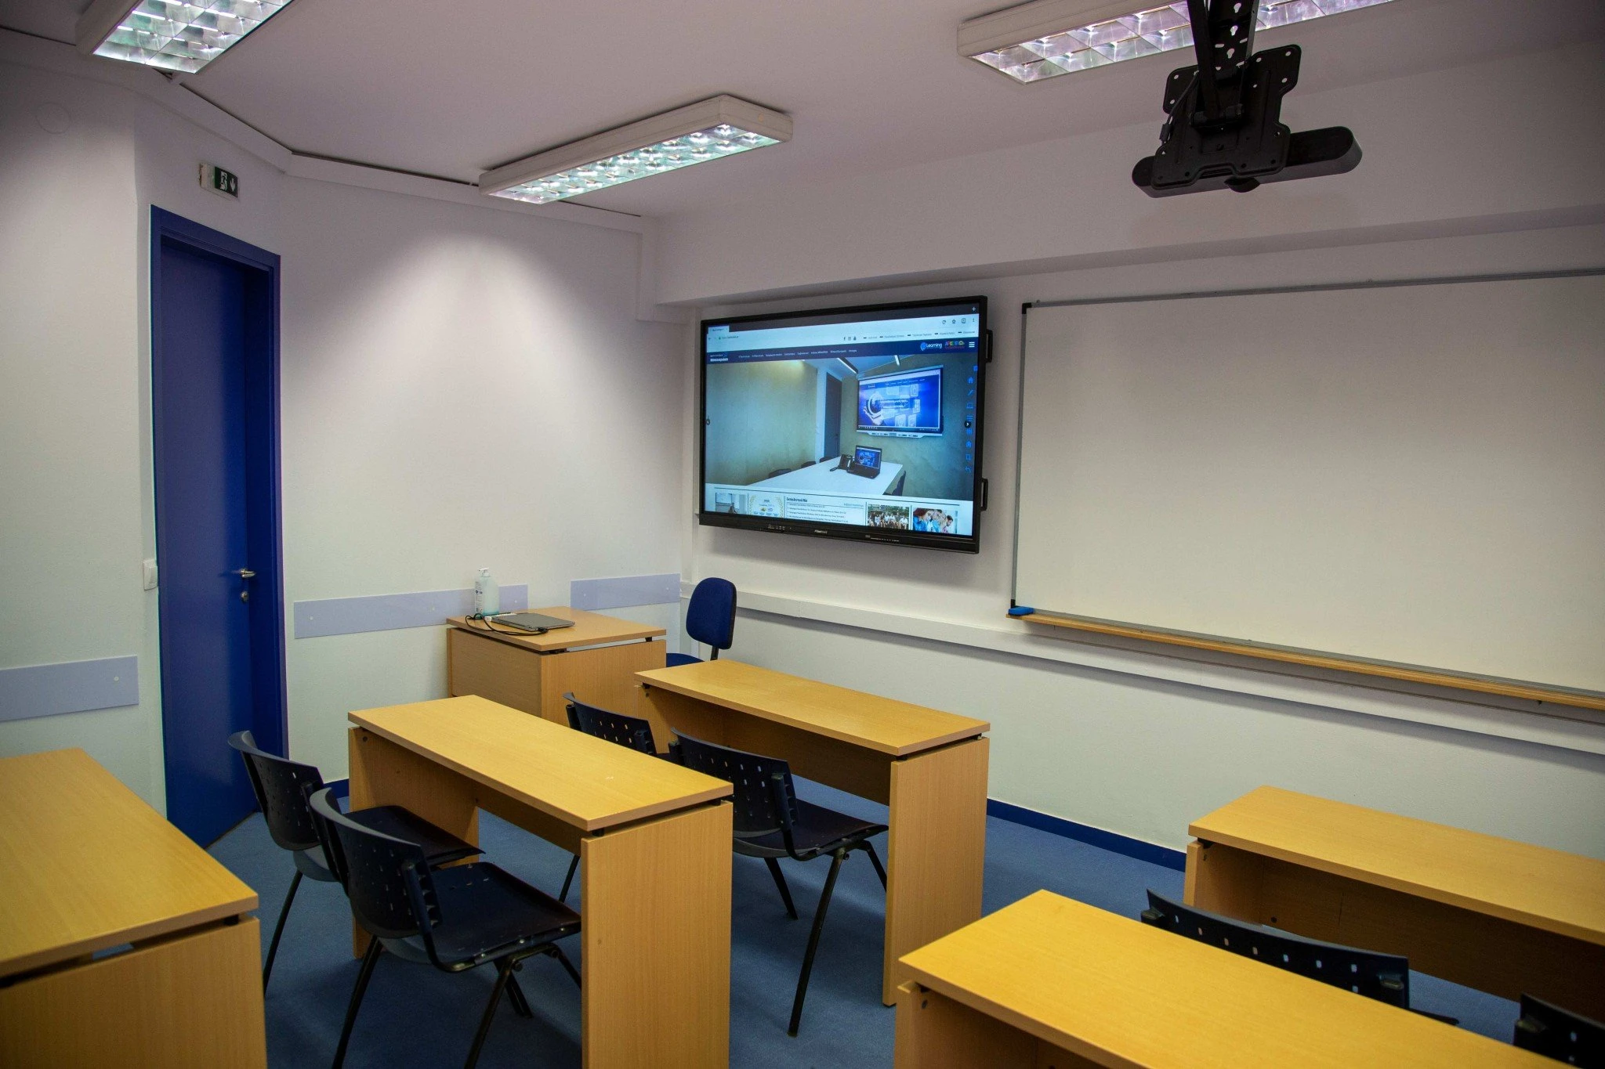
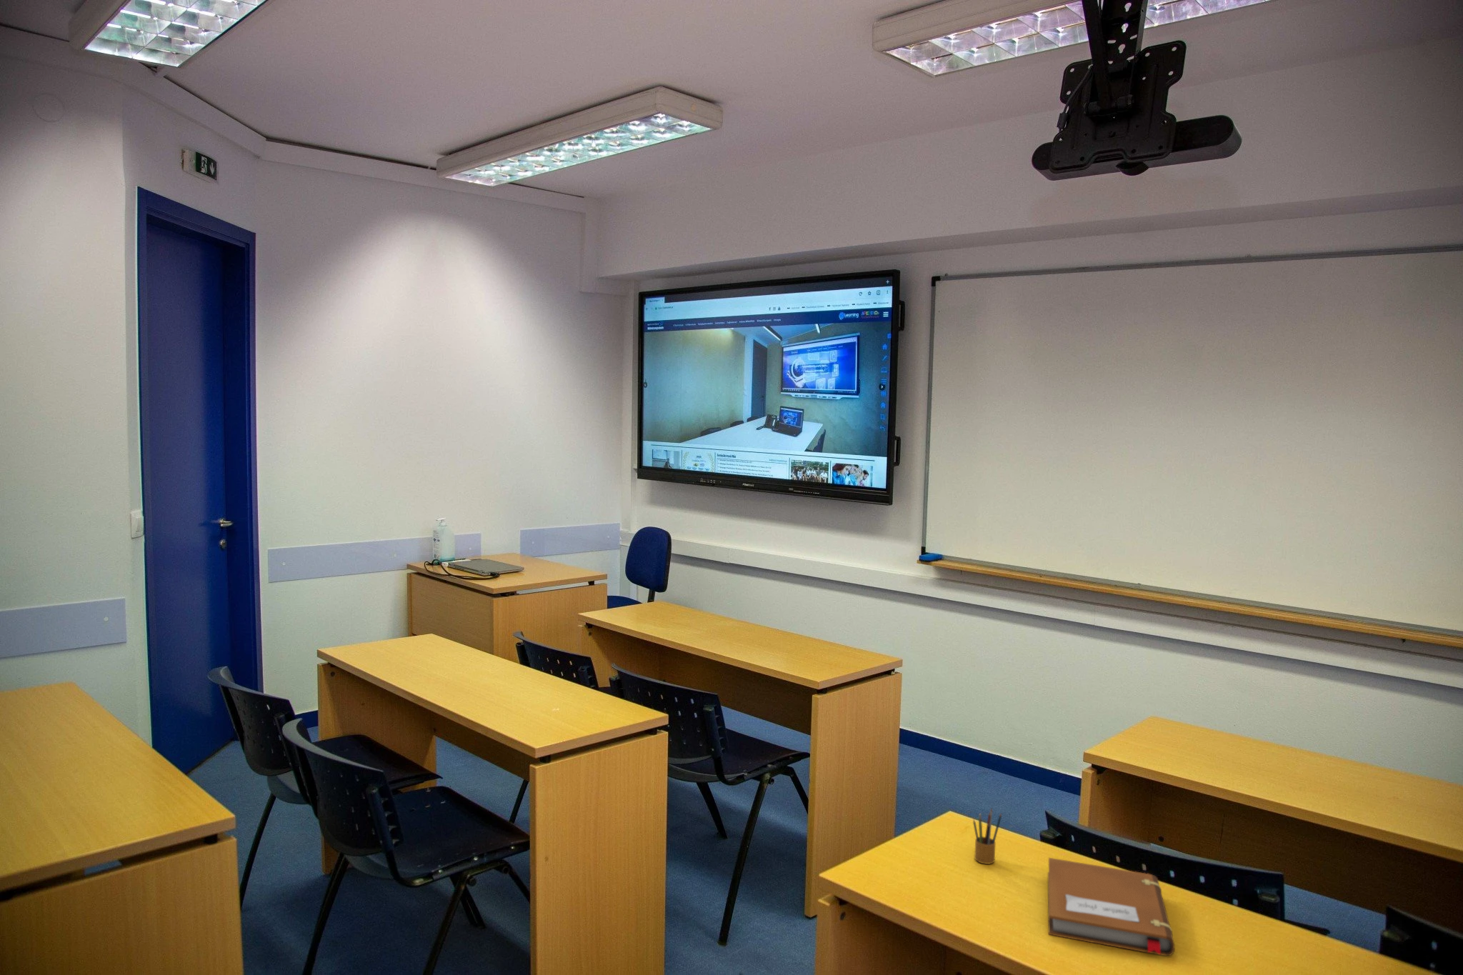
+ notebook [1047,857,1176,957]
+ pencil box [972,807,1002,865]
